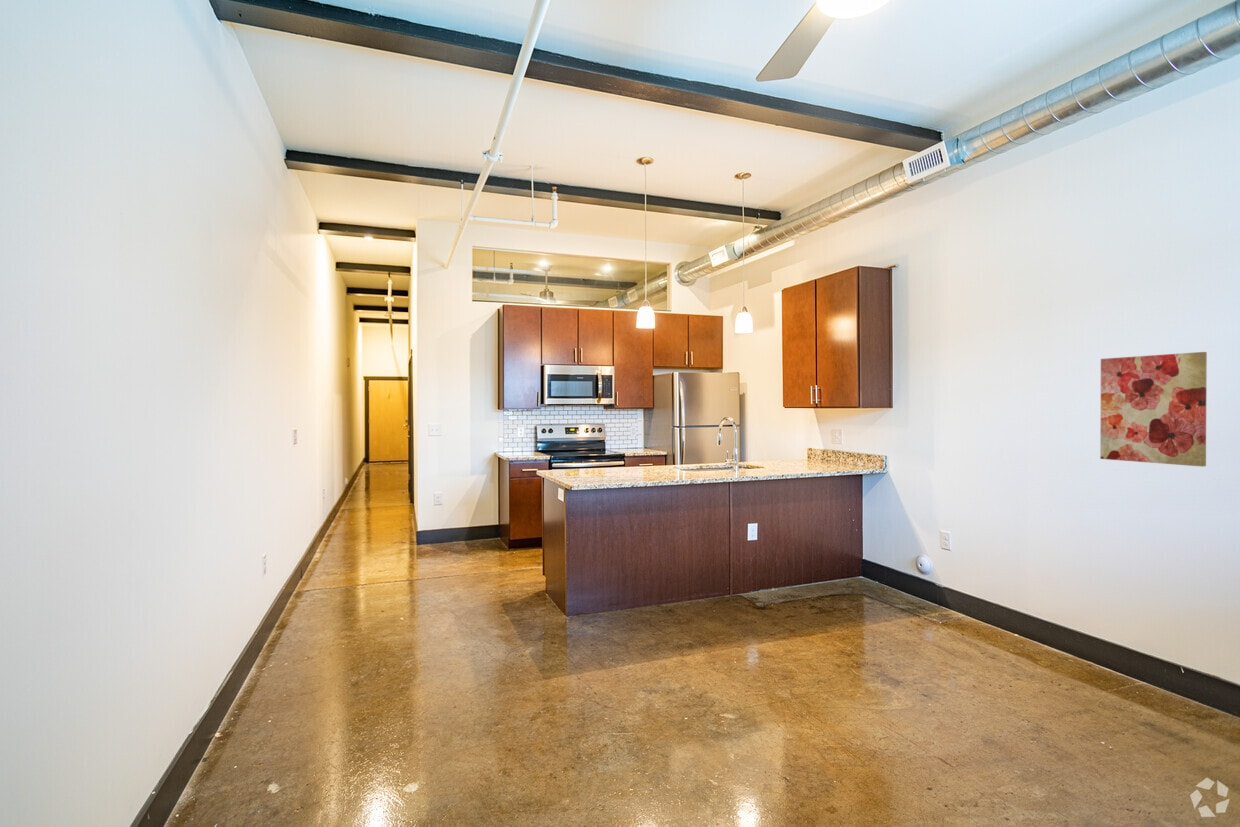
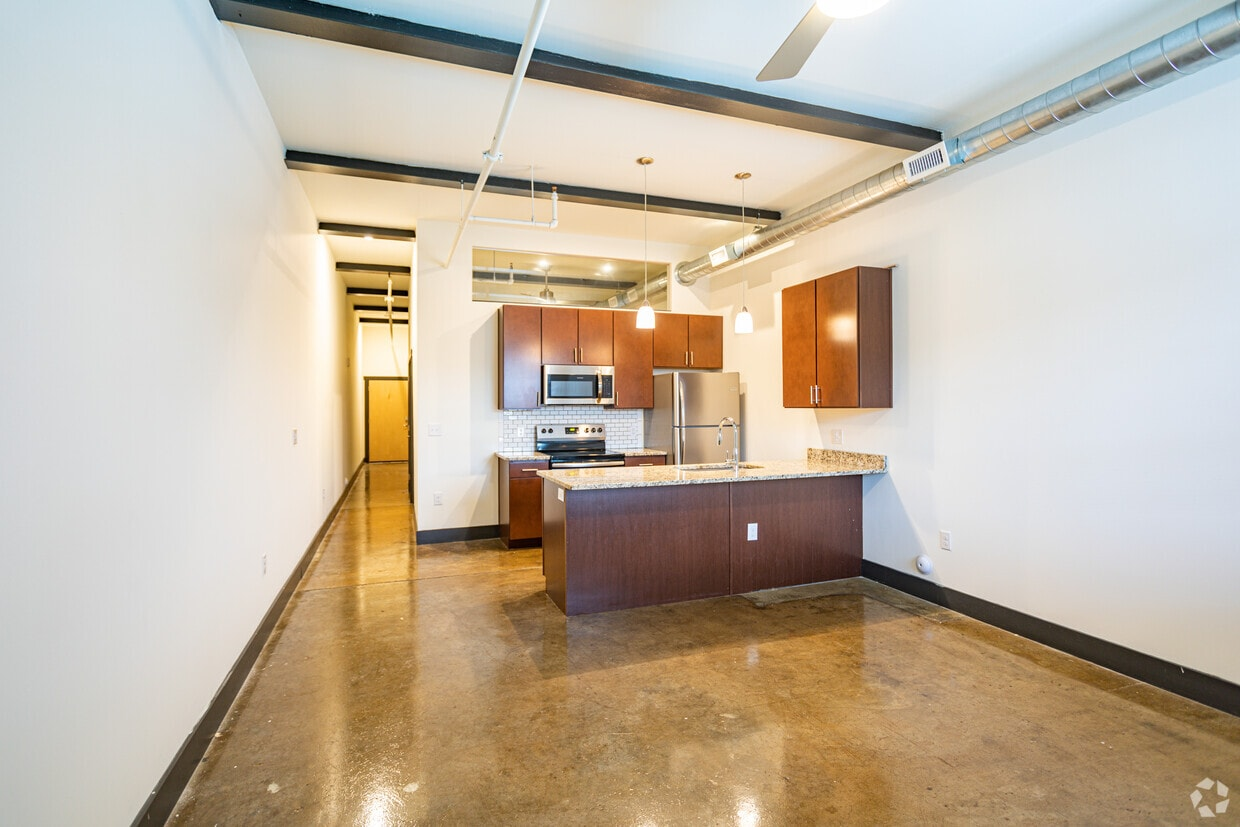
- wall art [1099,351,1208,468]
